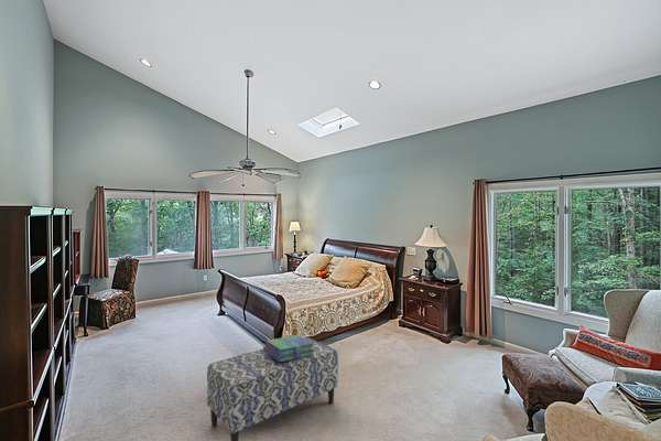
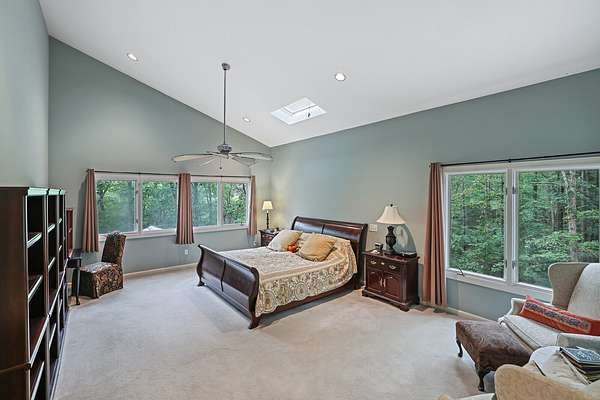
- bench [206,336,339,441]
- stack of books [262,334,315,362]
